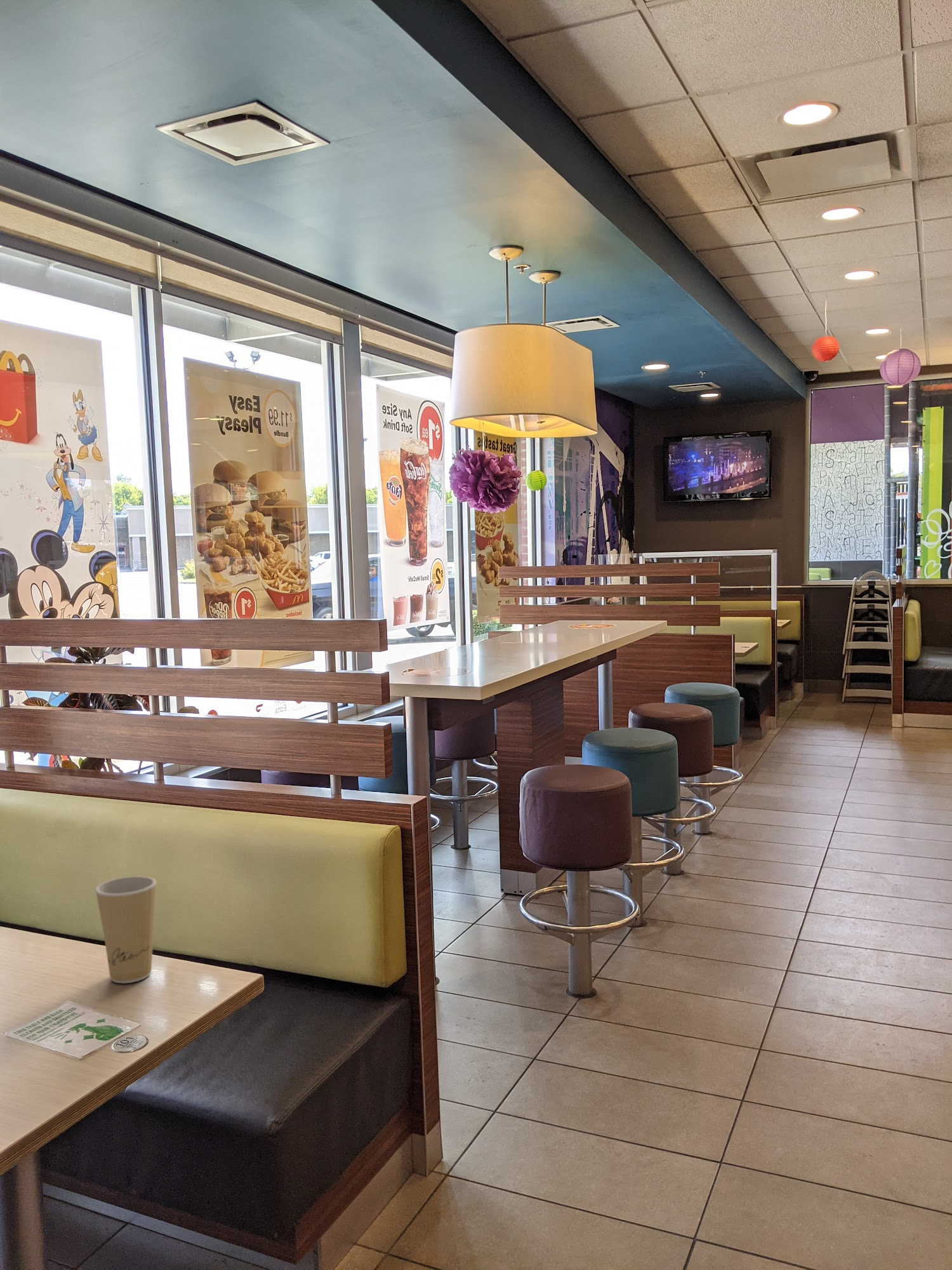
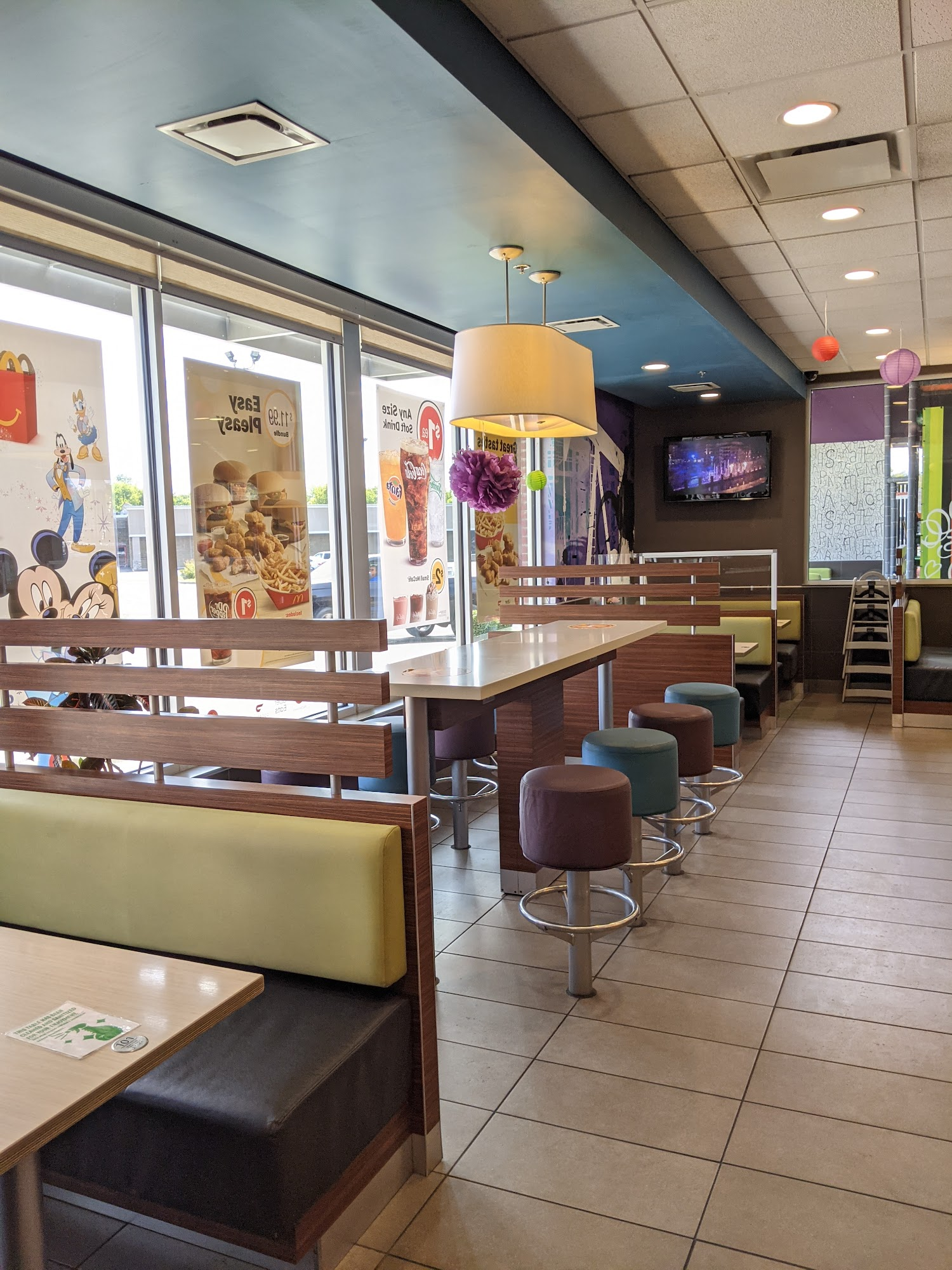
- paper cup [95,876,157,984]
